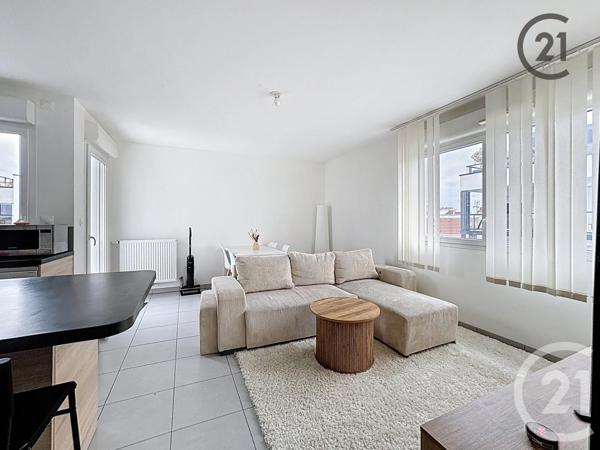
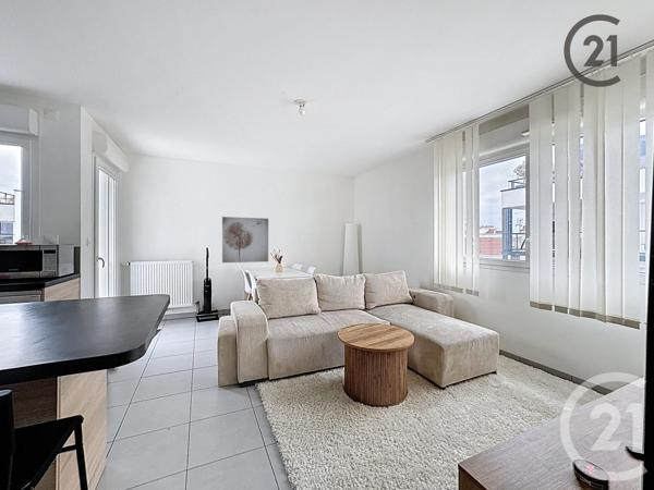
+ wall art [221,216,269,264]
